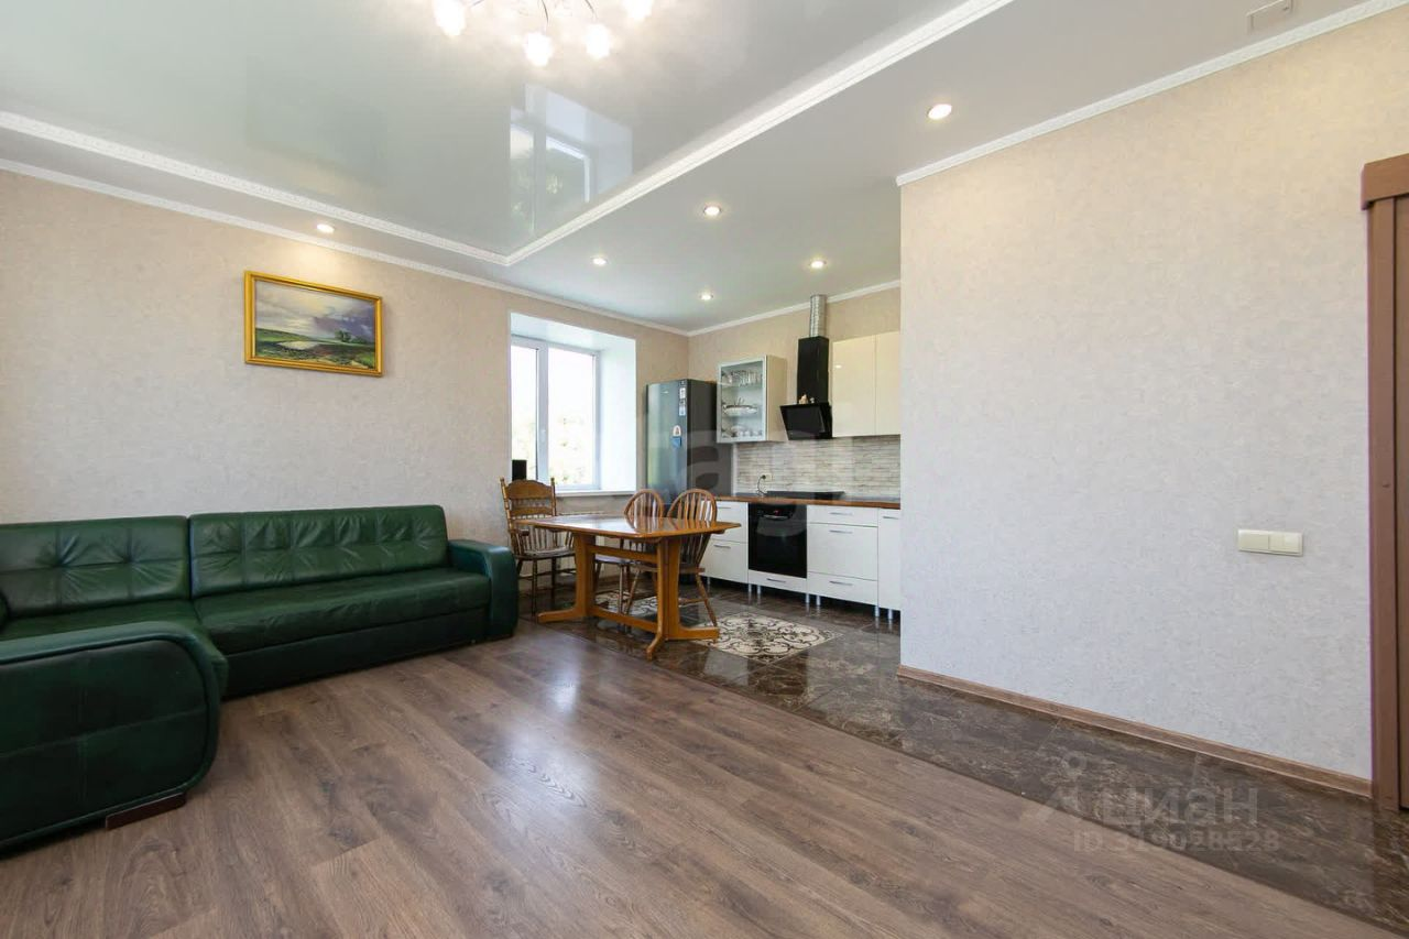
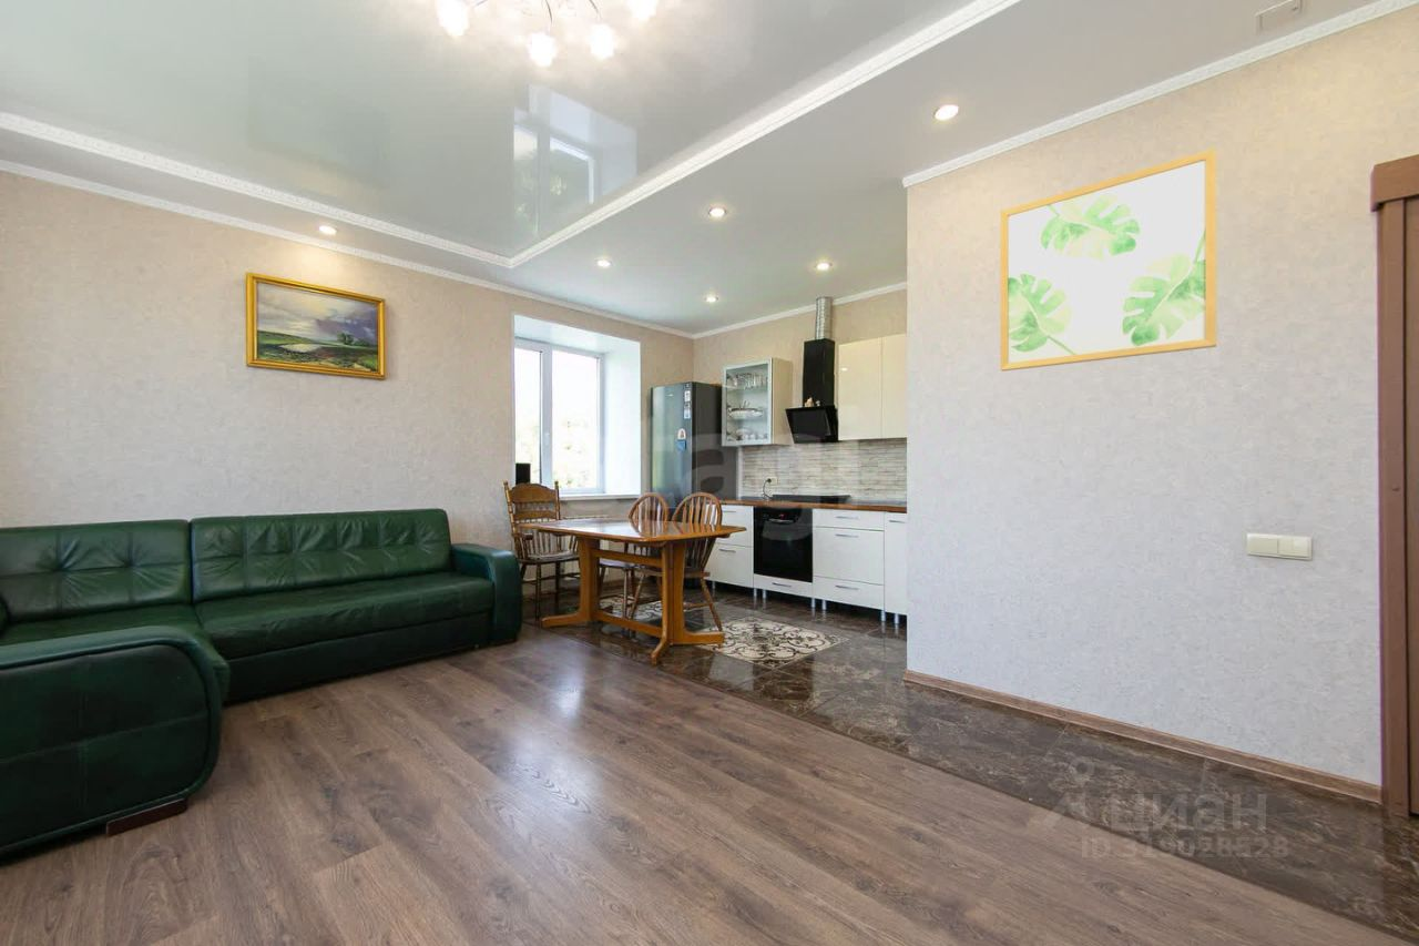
+ wall art [999,148,1217,373]
